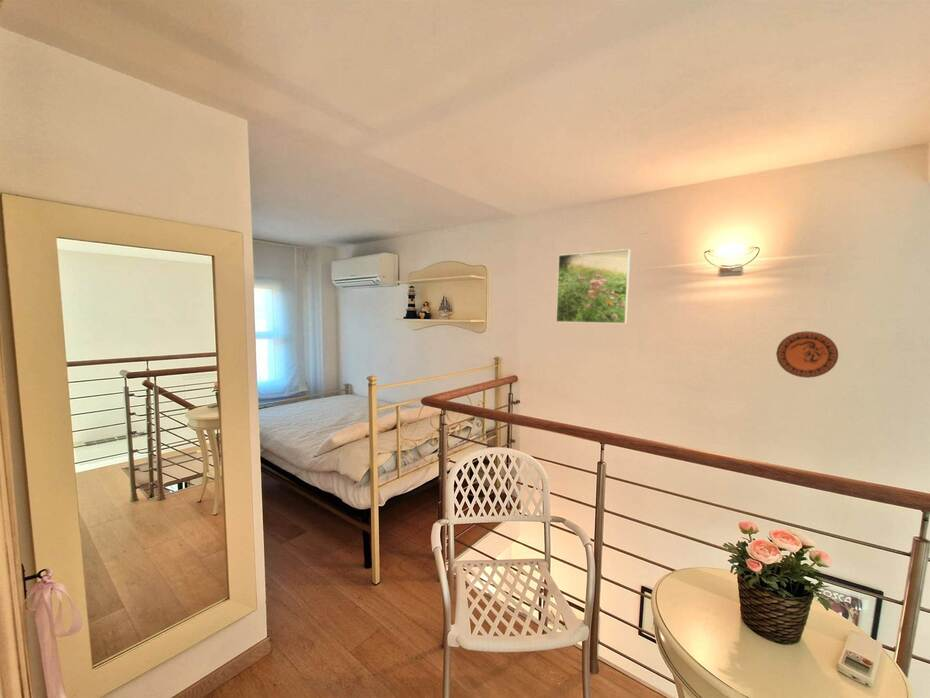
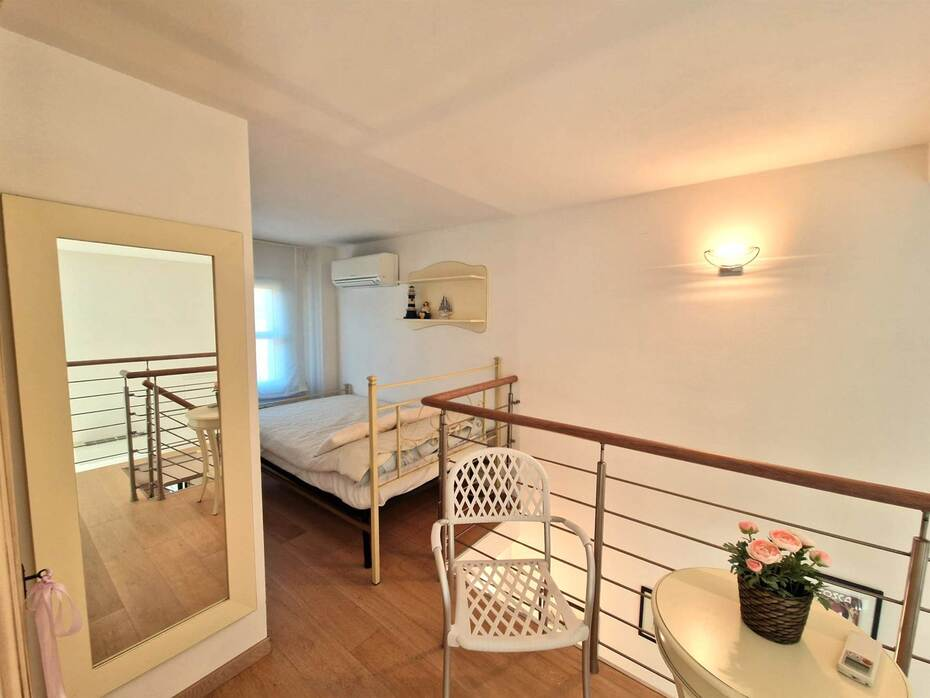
- decorative plate [775,331,839,379]
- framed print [555,248,631,325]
